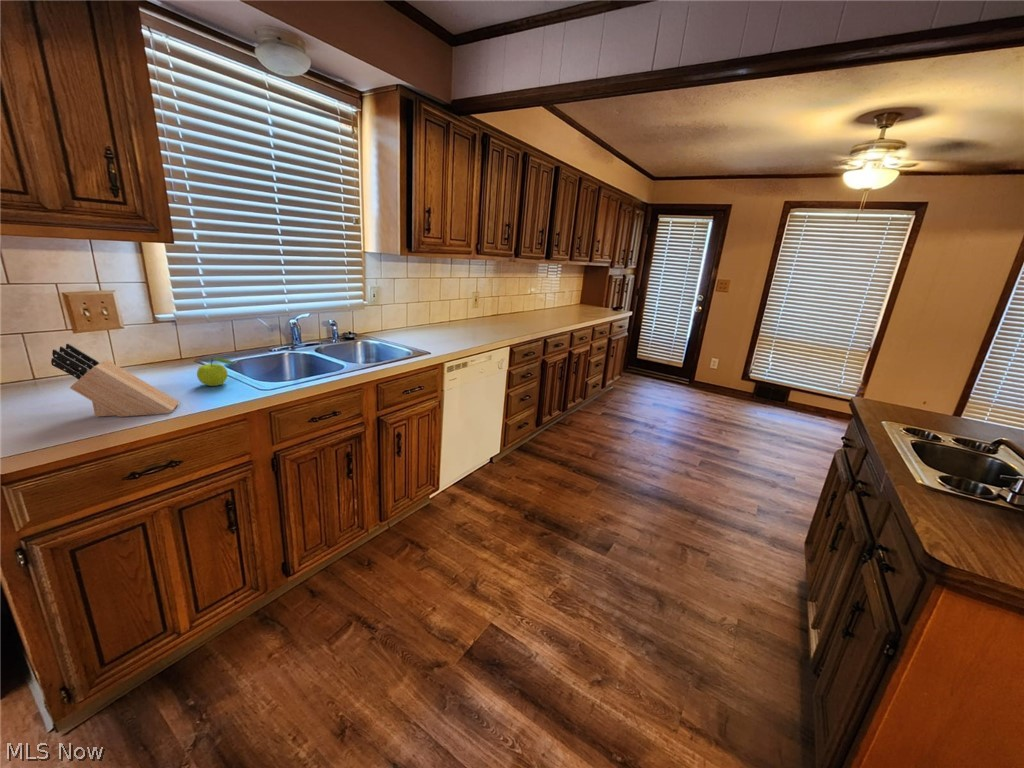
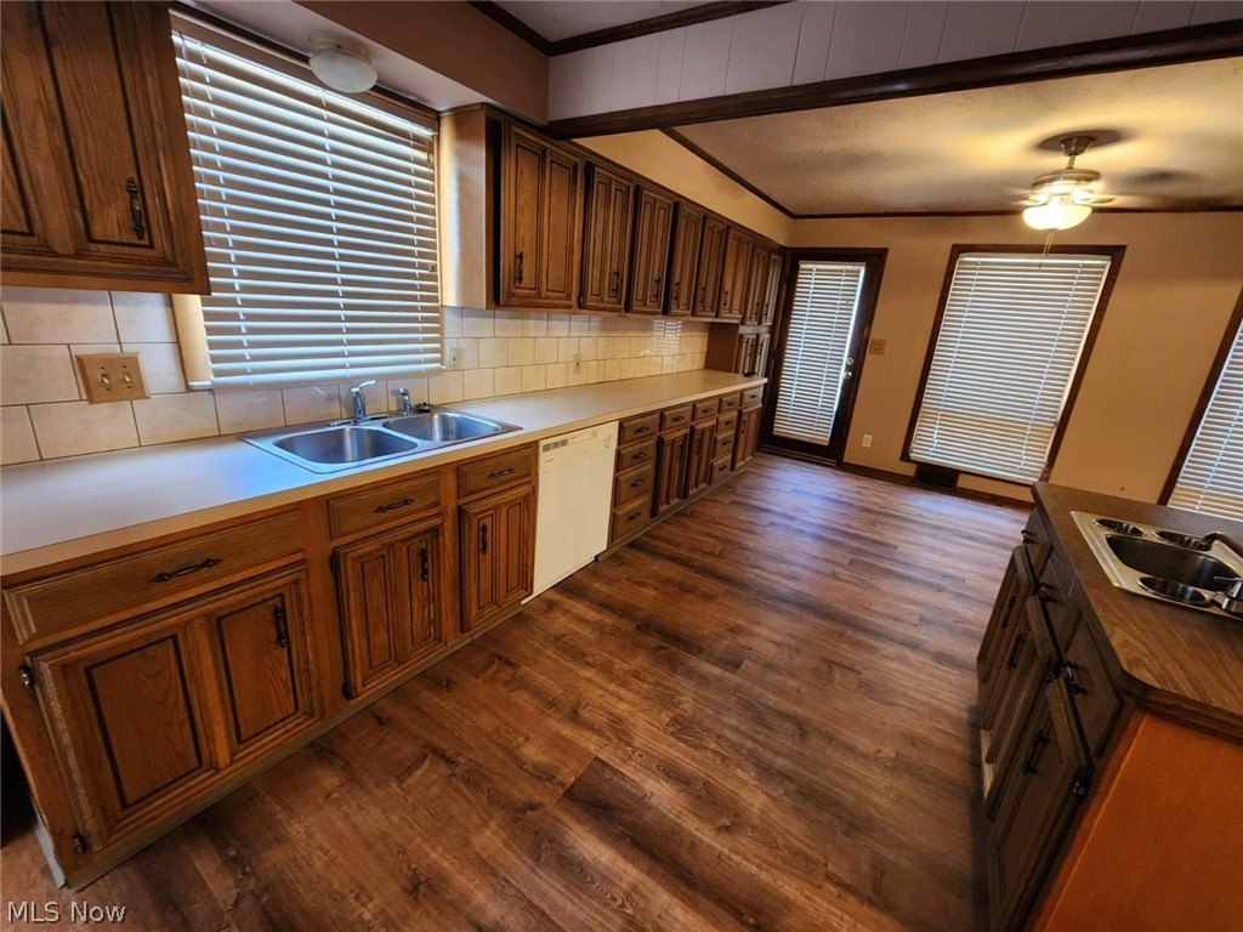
- fruit [196,356,236,387]
- knife block [50,343,180,418]
